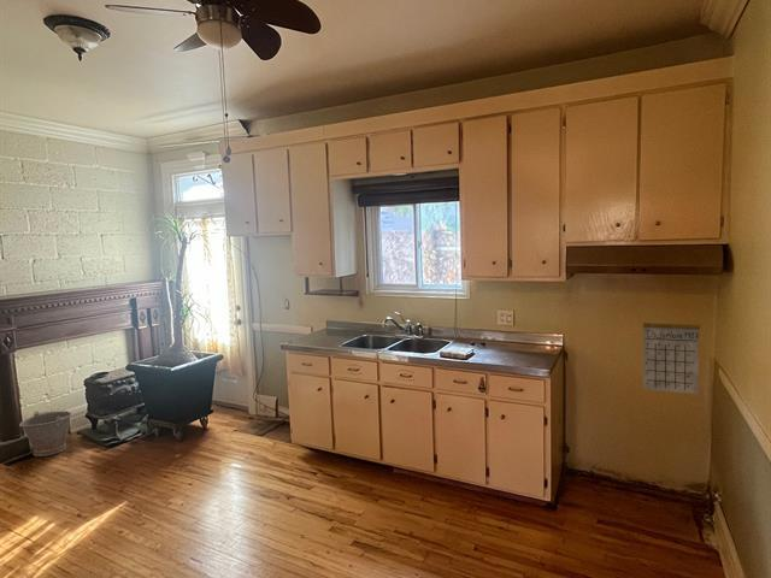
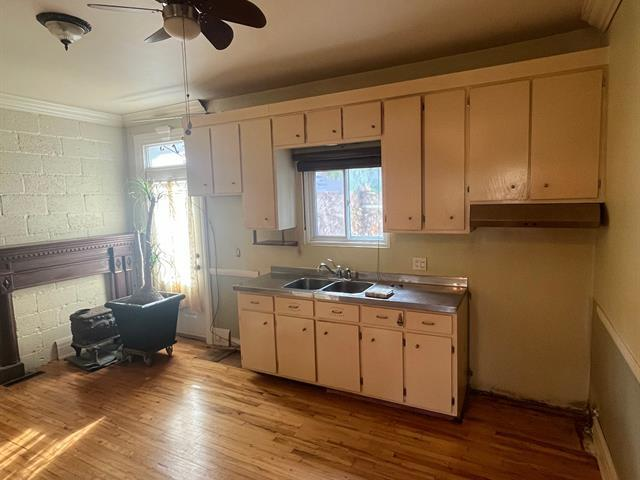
- calendar [642,306,701,395]
- bucket [18,411,73,458]
